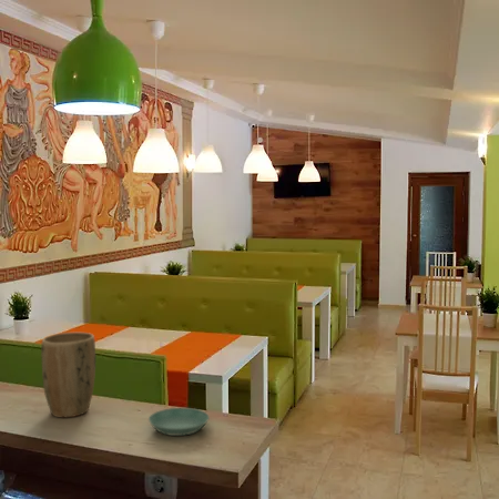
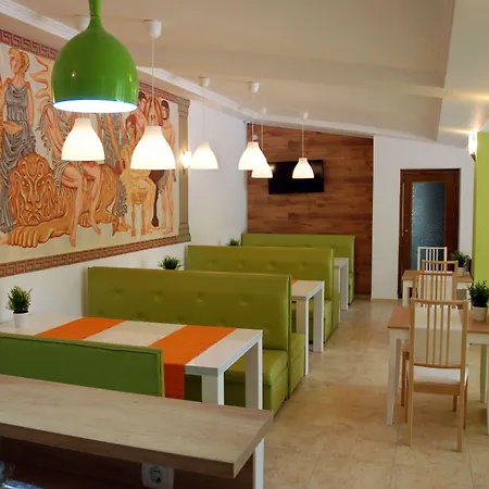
- saucer [147,407,211,437]
- plant pot [40,332,96,418]
